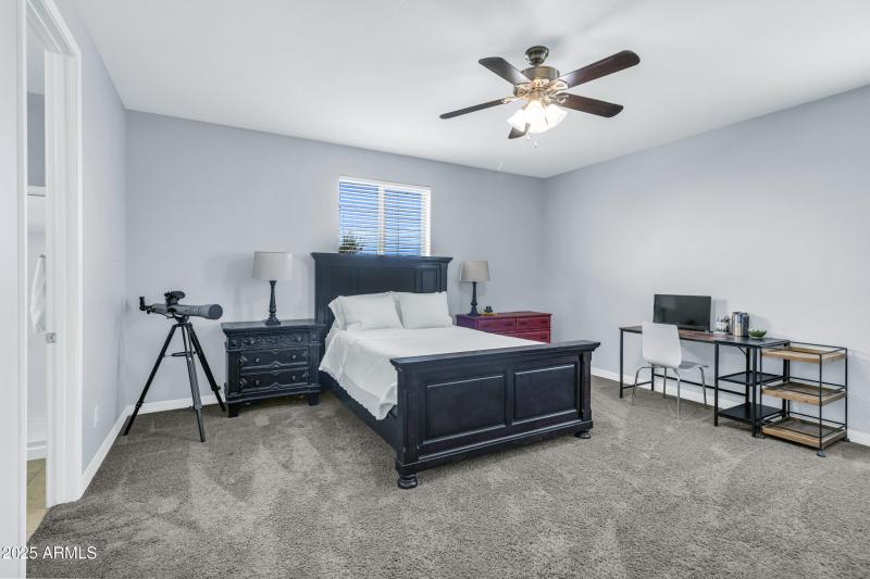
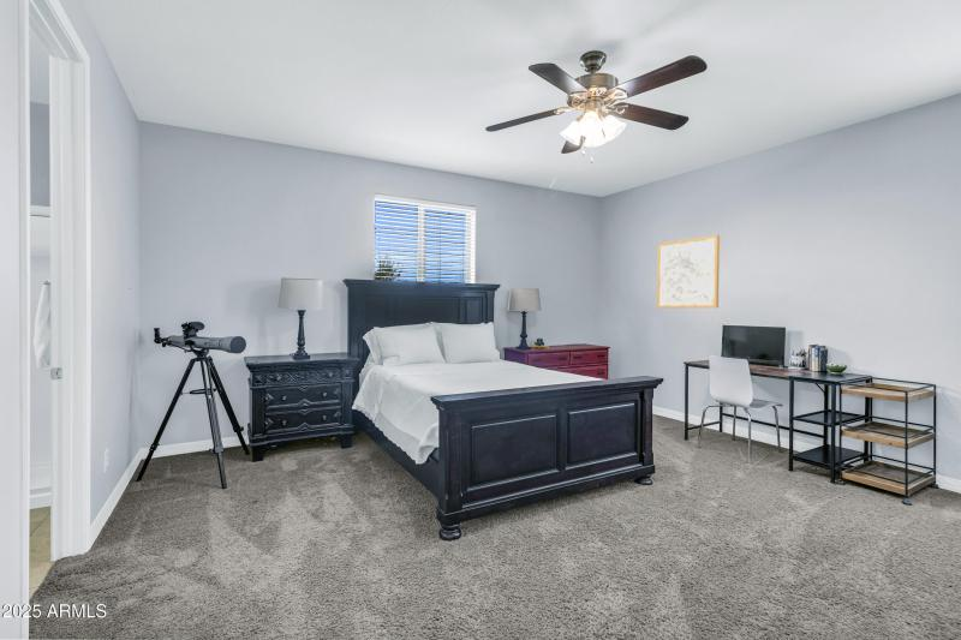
+ wall art [656,234,721,310]
